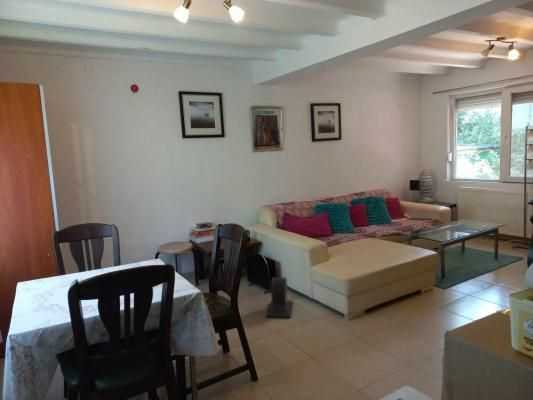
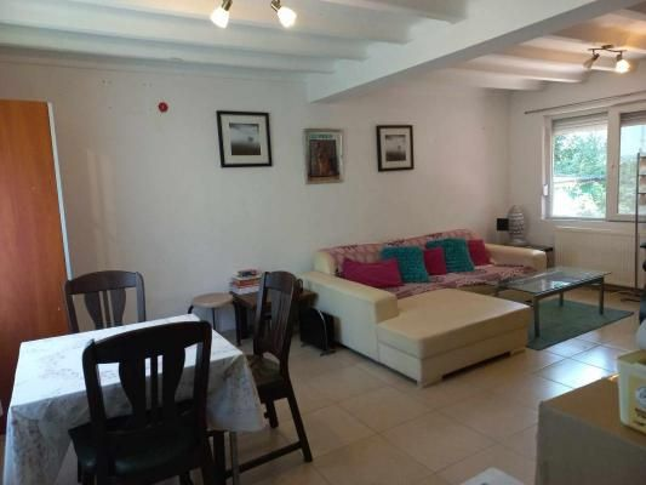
- speaker [266,277,294,319]
